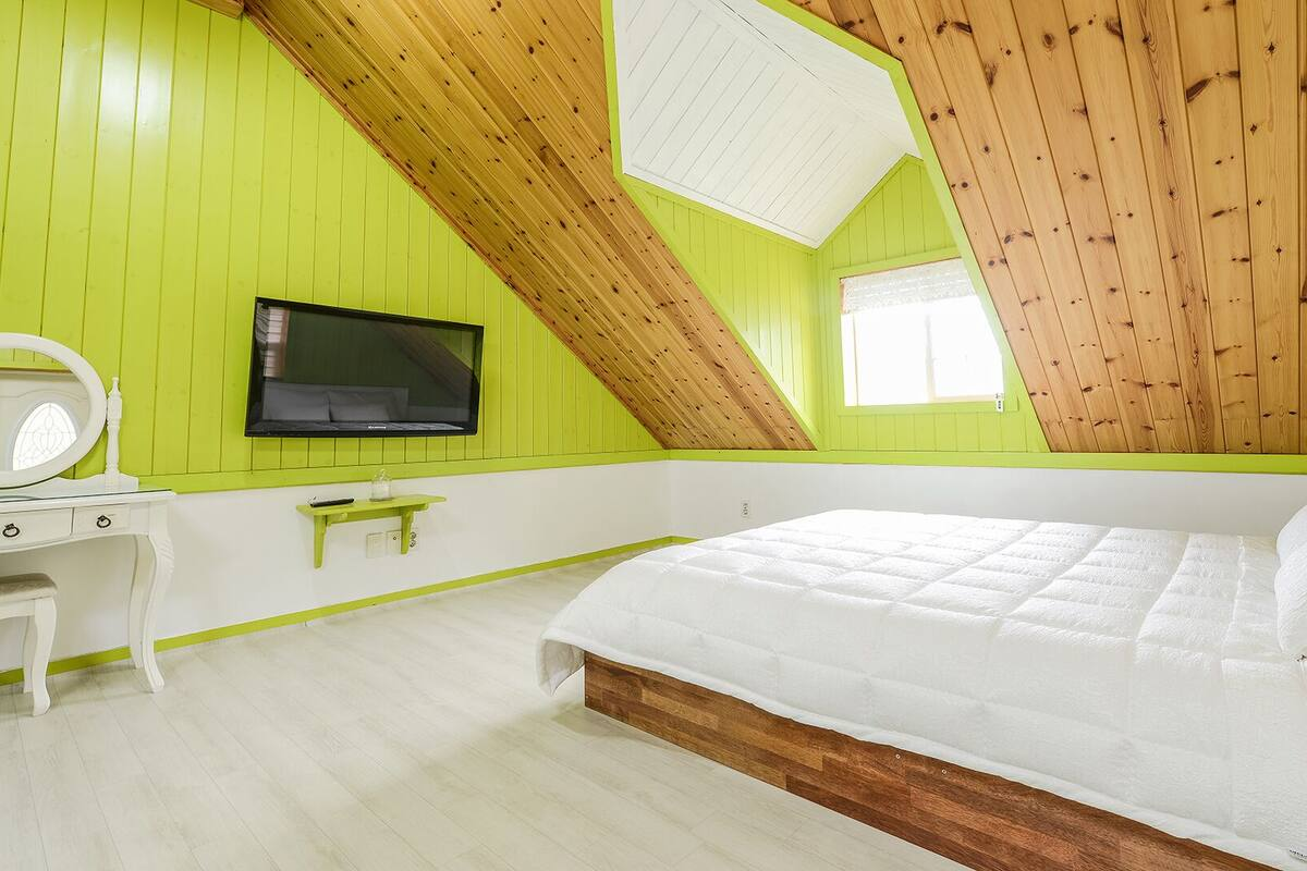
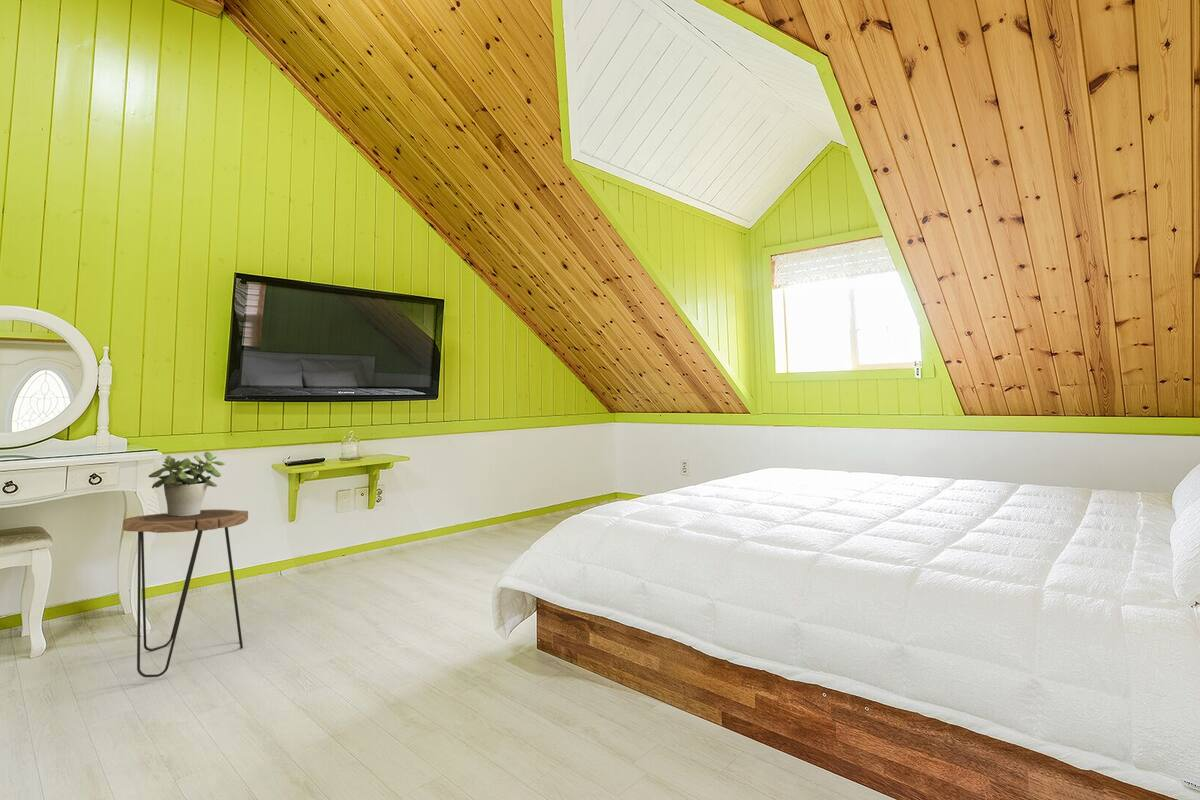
+ side table [122,508,249,678]
+ potted plant [148,451,226,516]
